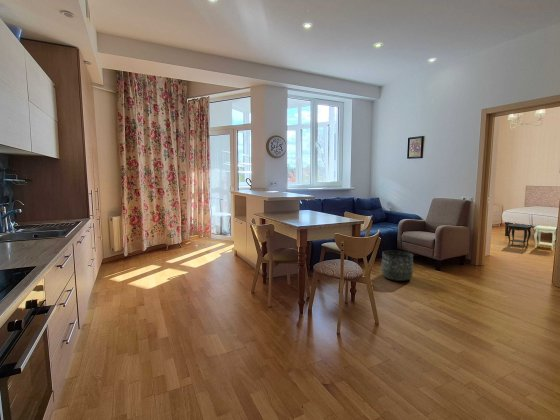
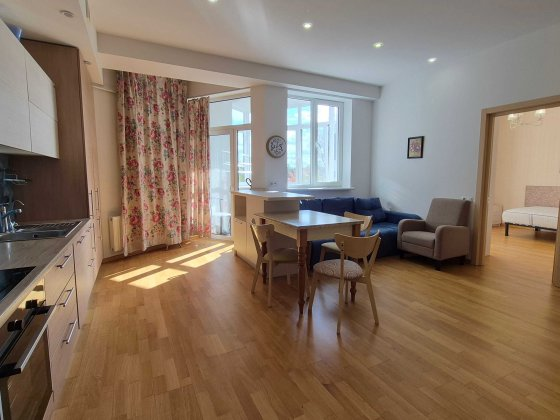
- basket [380,250,414,282]
- side table [506,223,557,251]
